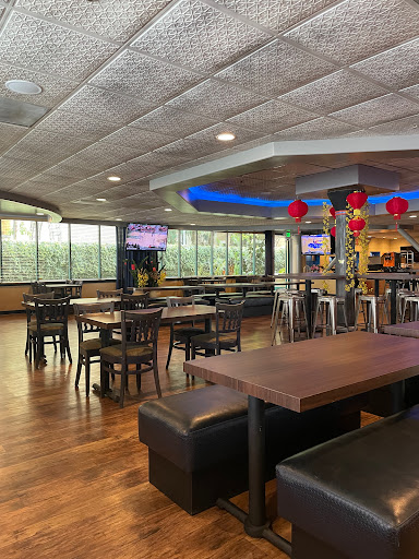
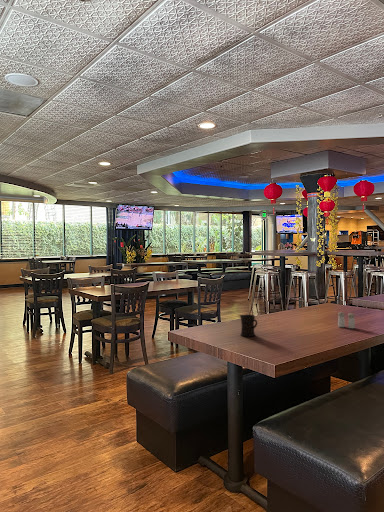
+ salt and pepper shaker [337,311,356,329]
+ mug [238,314,258,338]
